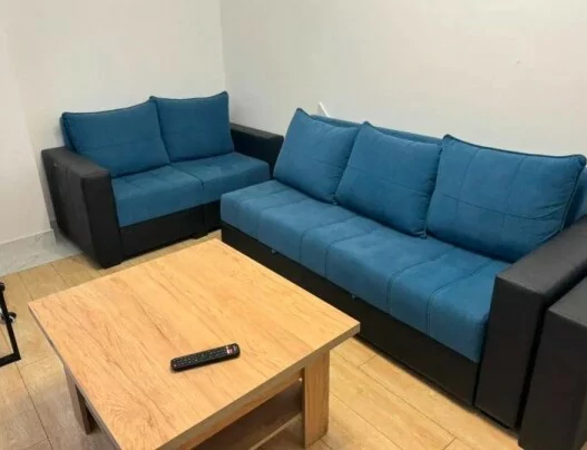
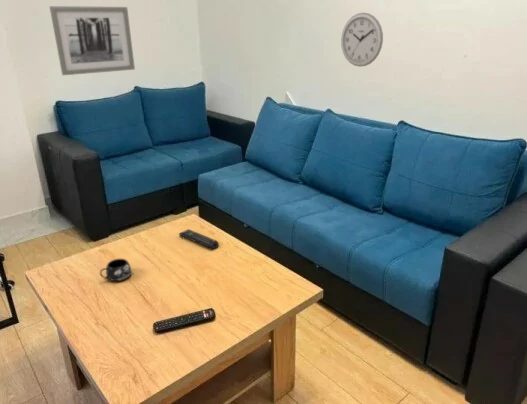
+ mug [99,258,132,282]
+ wall art [49,5,136,76]
+ wall clock [340,12,384,68]
+ remote control [178,228,220,250]
